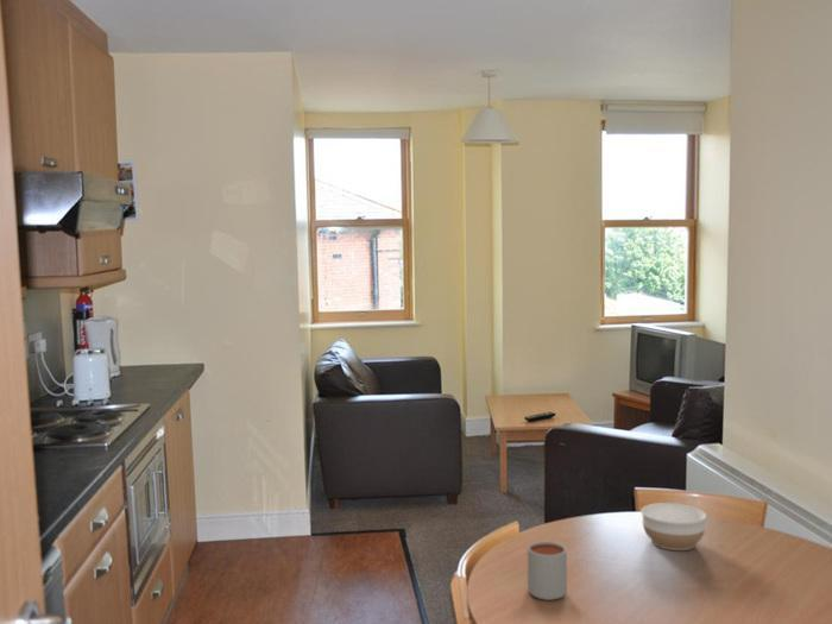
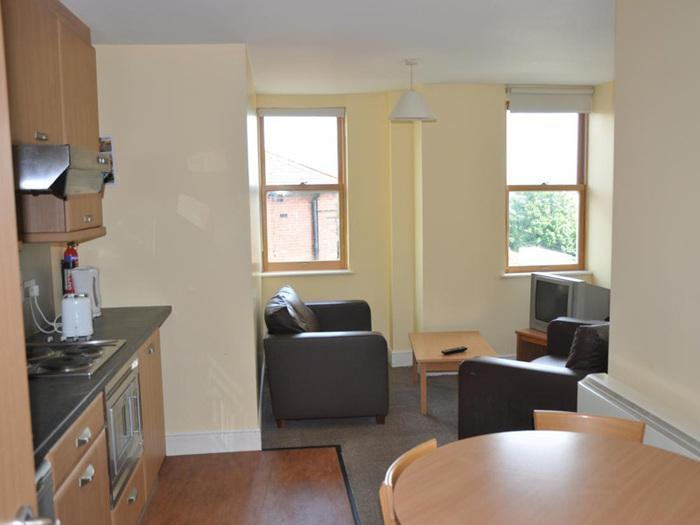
- mug [527,541,568,601]
- bowl [639,502,707,551]
